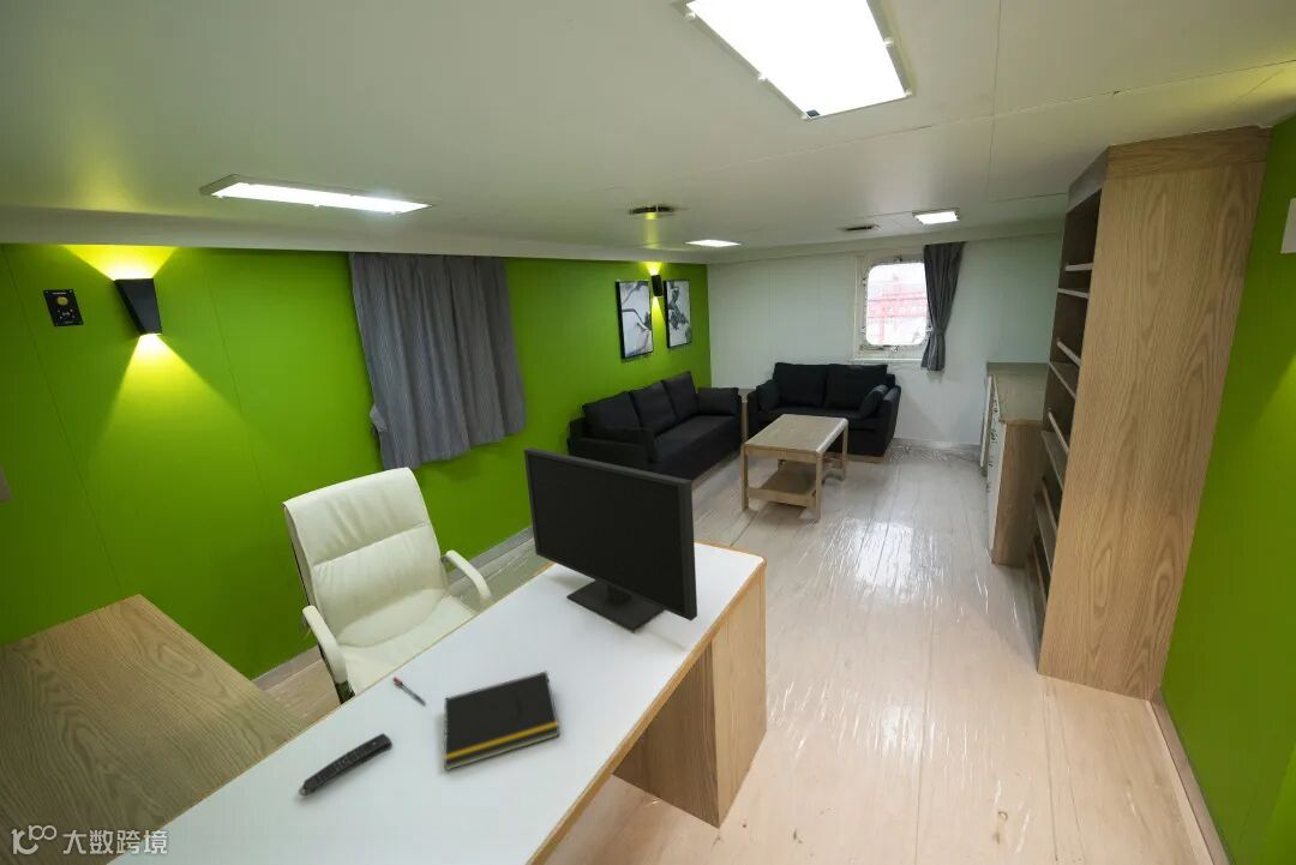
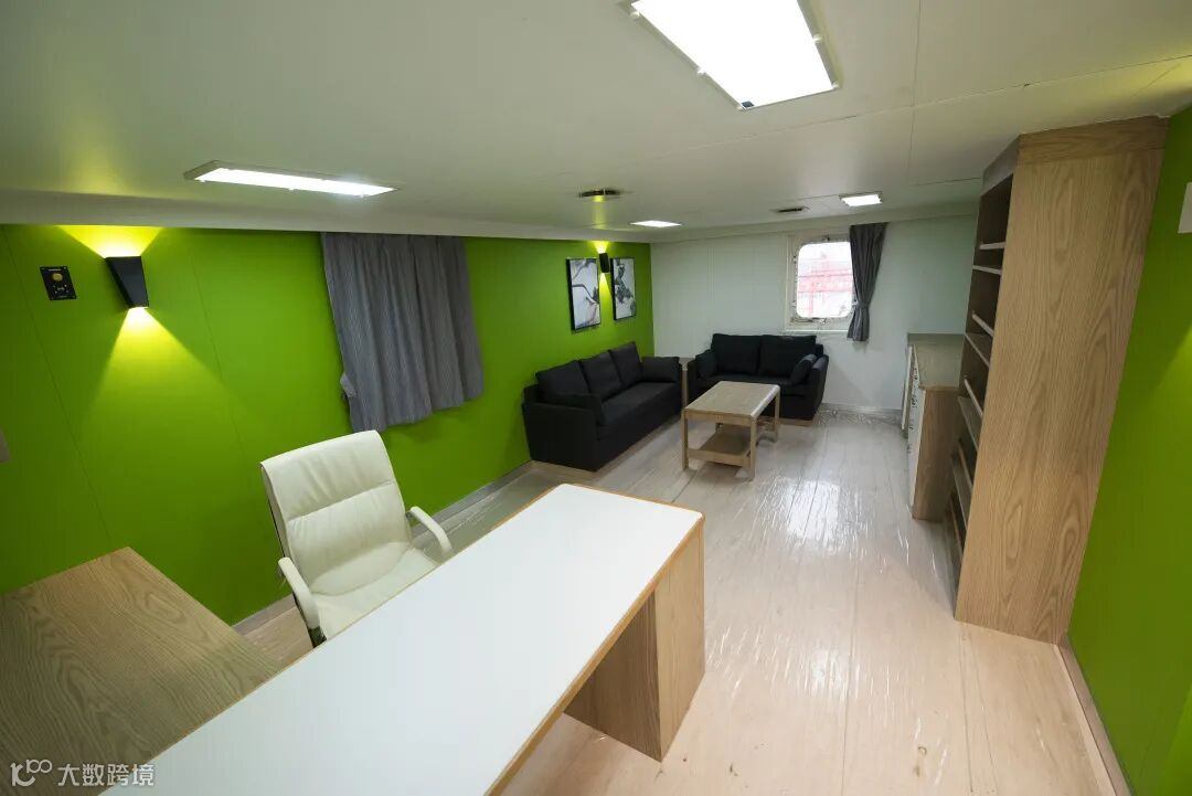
- remote control [298,732,394,797]
- pen [392,675,426,705]
- notepad [443,669,562,771]
- monitor [523,446,698,632]
